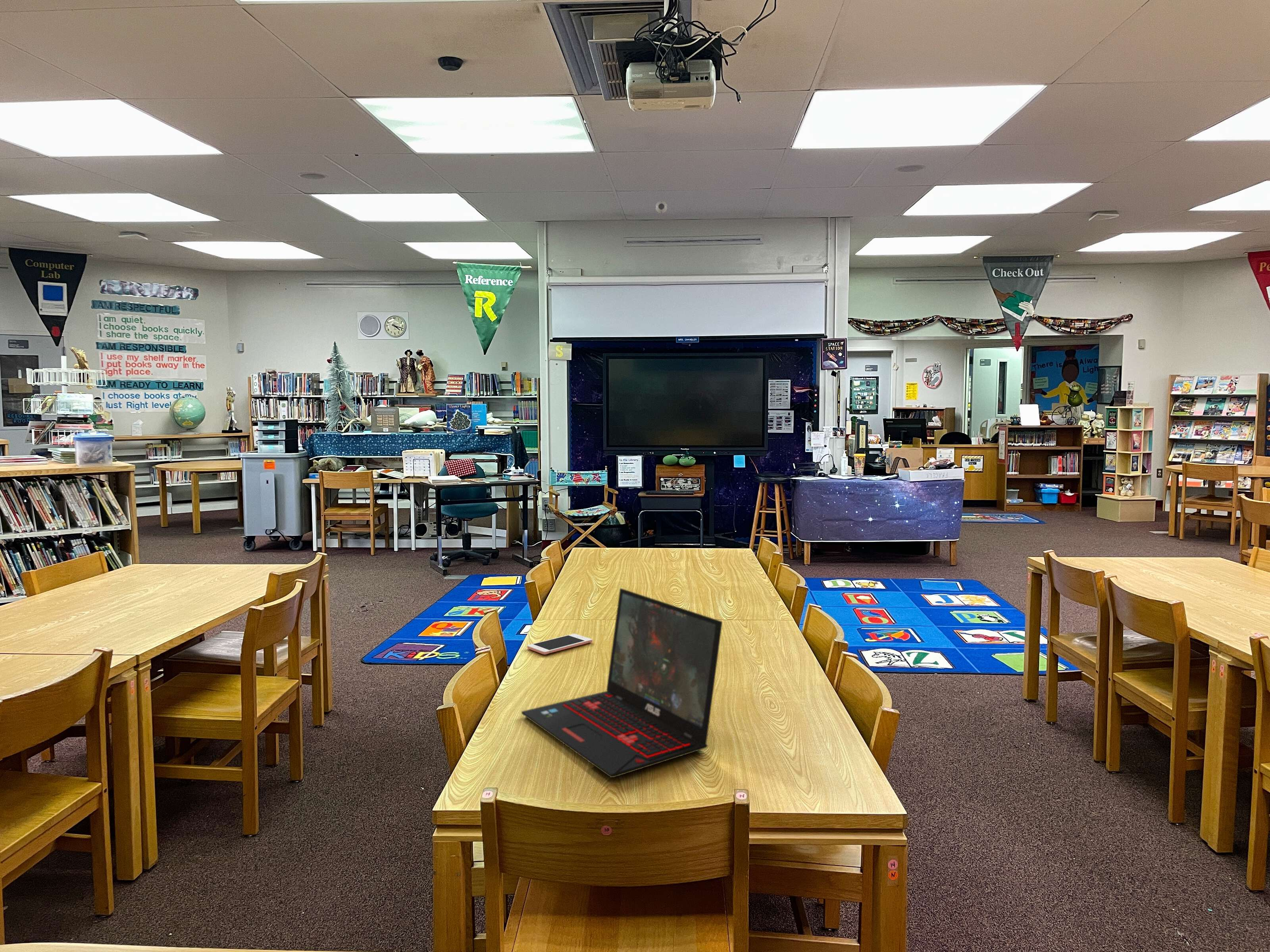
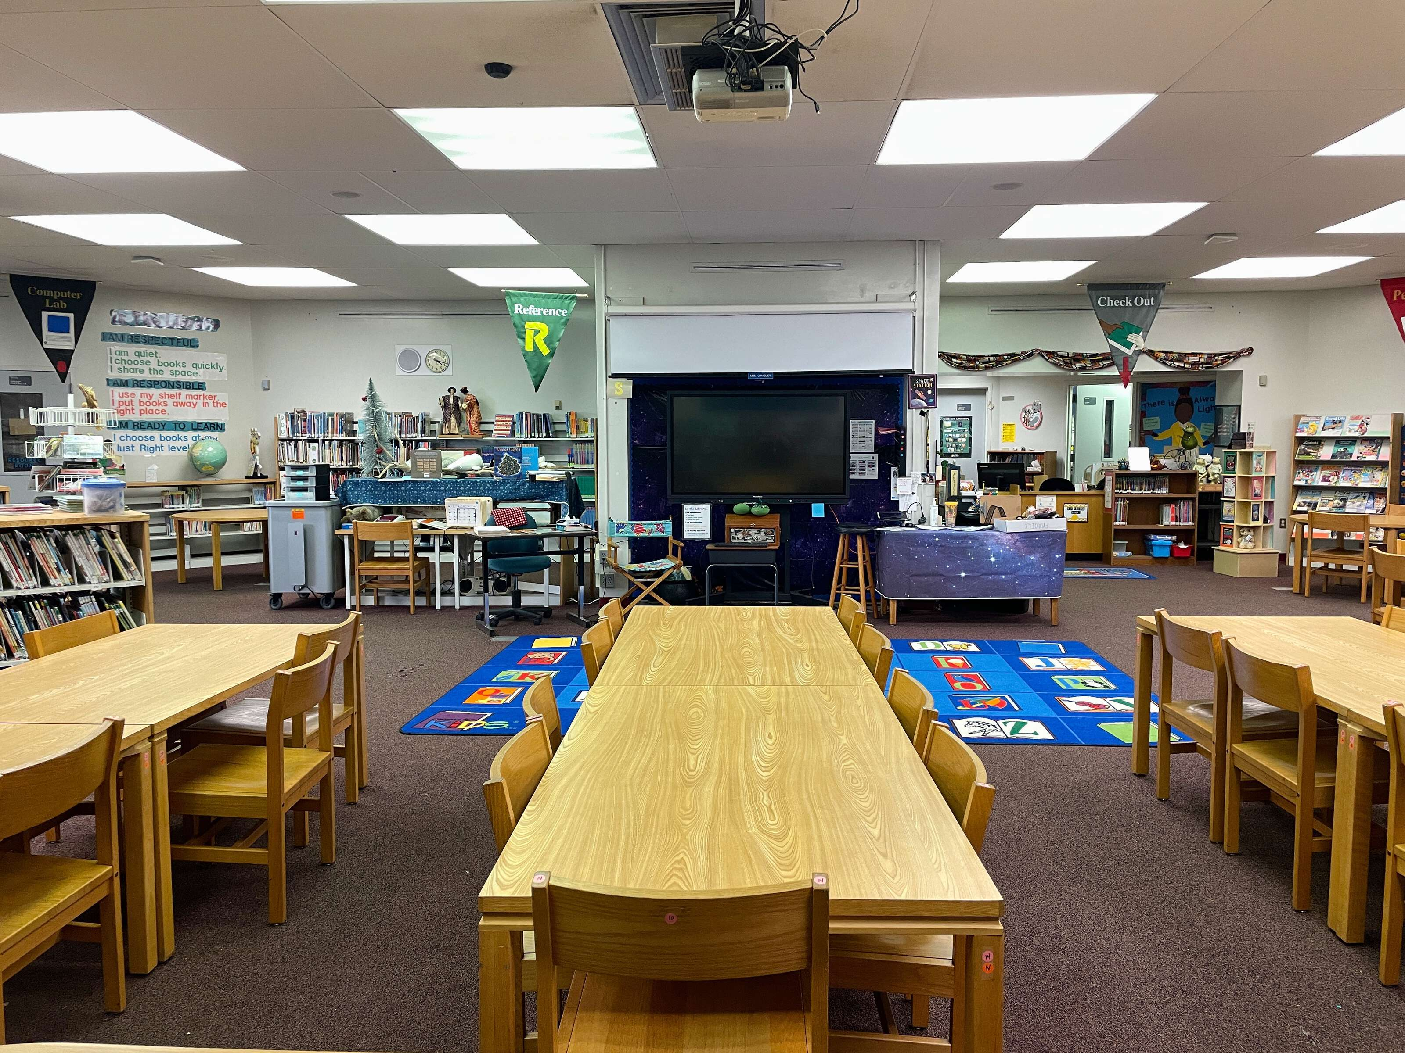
- cell phone [527,633,593,655]
- smoke detector [655,201,668,213]
- laptop [521,588,723,778]
